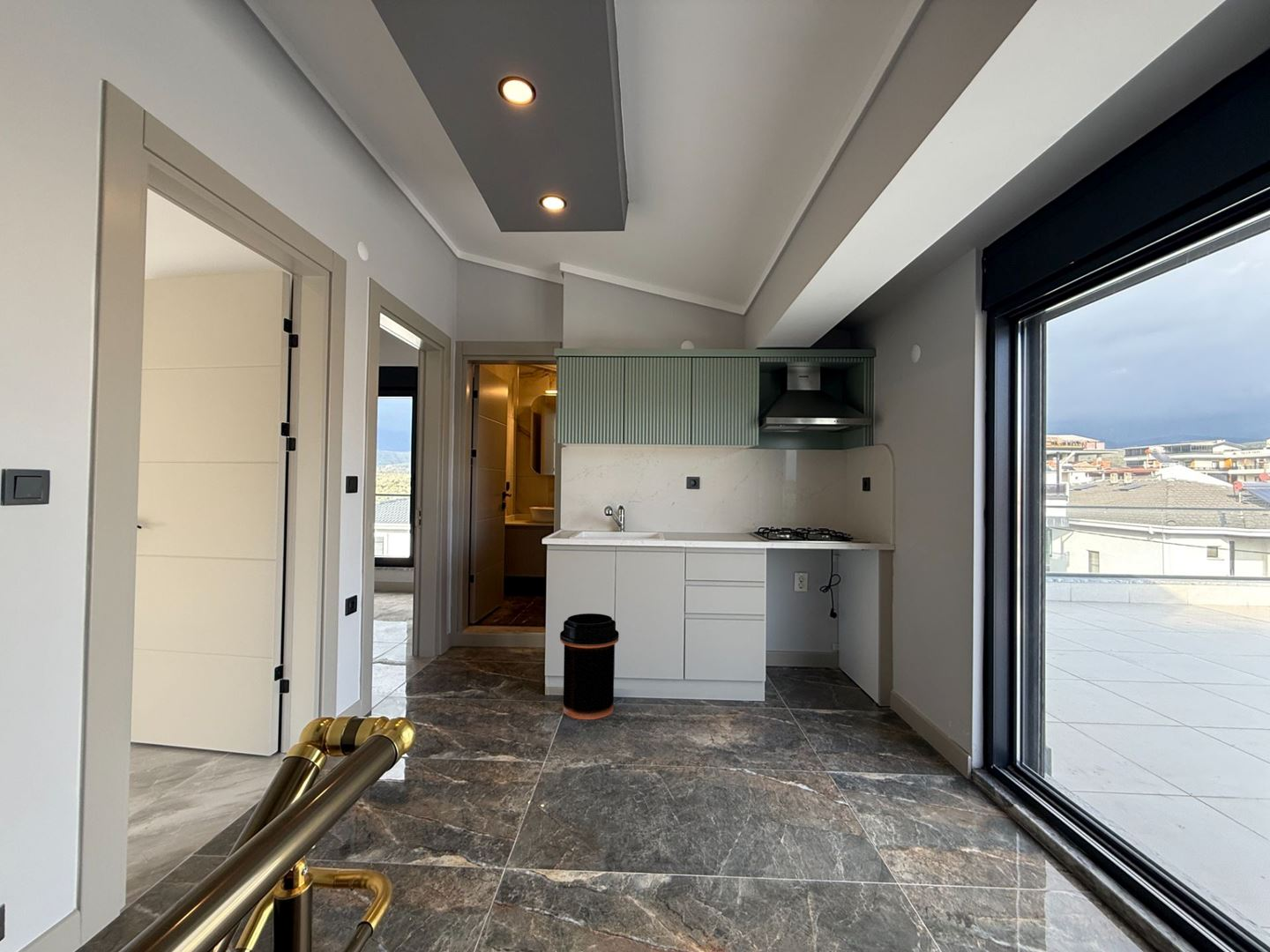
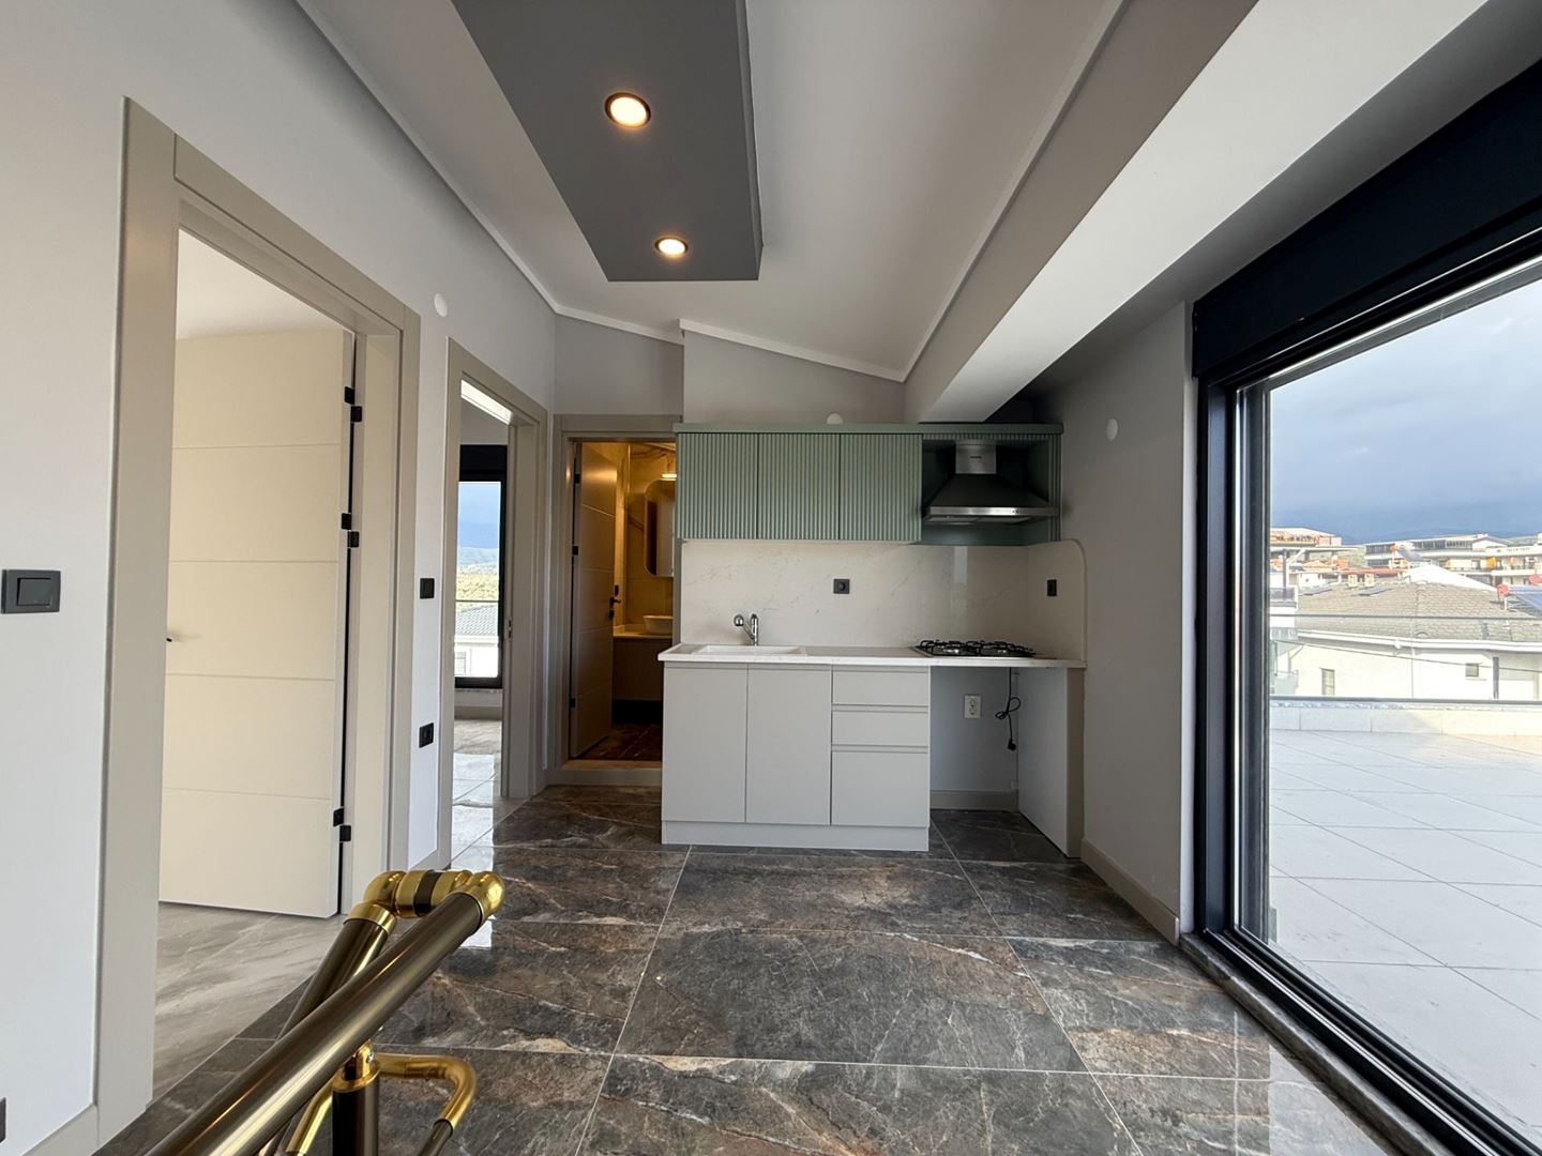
- trash can [559,613,620,720]
